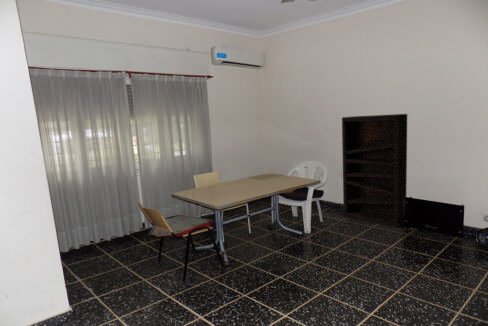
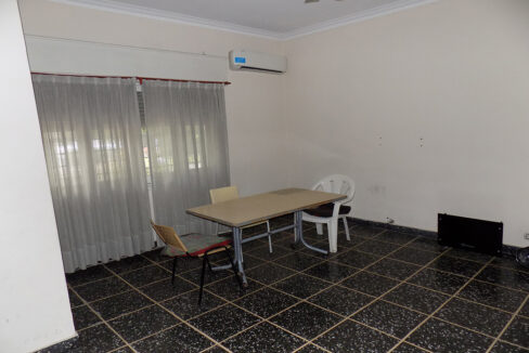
- bookshelf [341,113,408,229]
